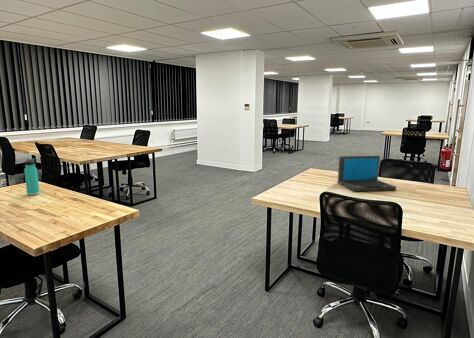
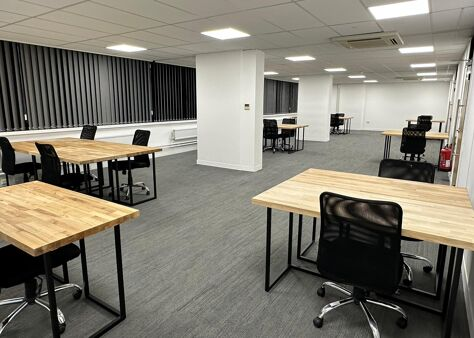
- thermos bottle [23,158,41,196]
- laptop [337,155,397,192]
